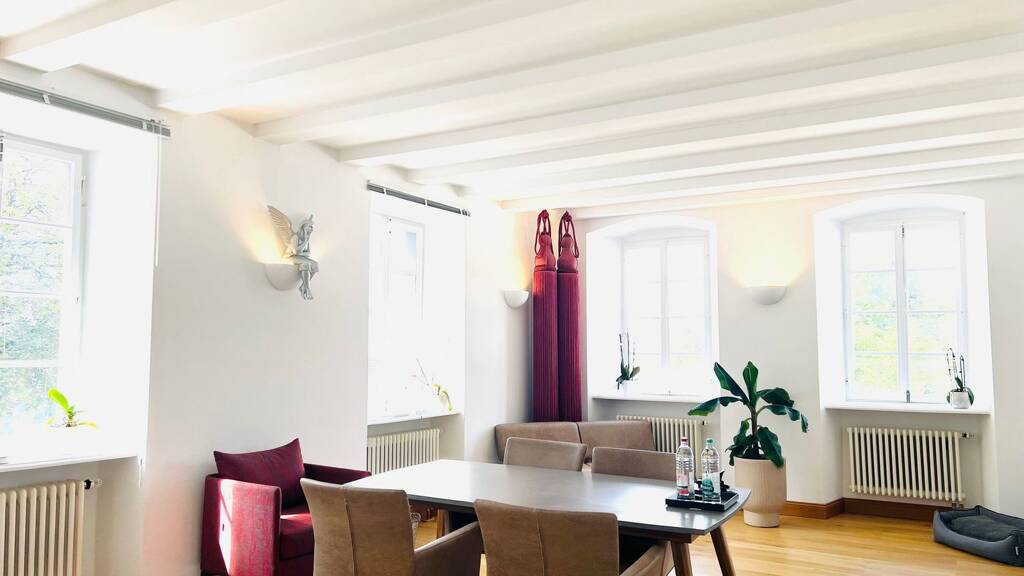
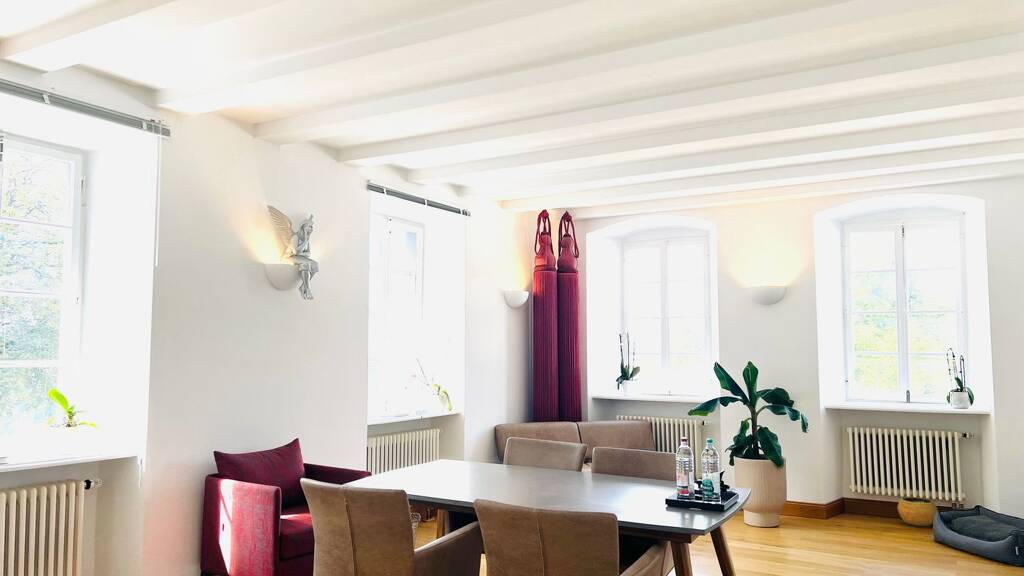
+ clay pot [897,496,939,528]
